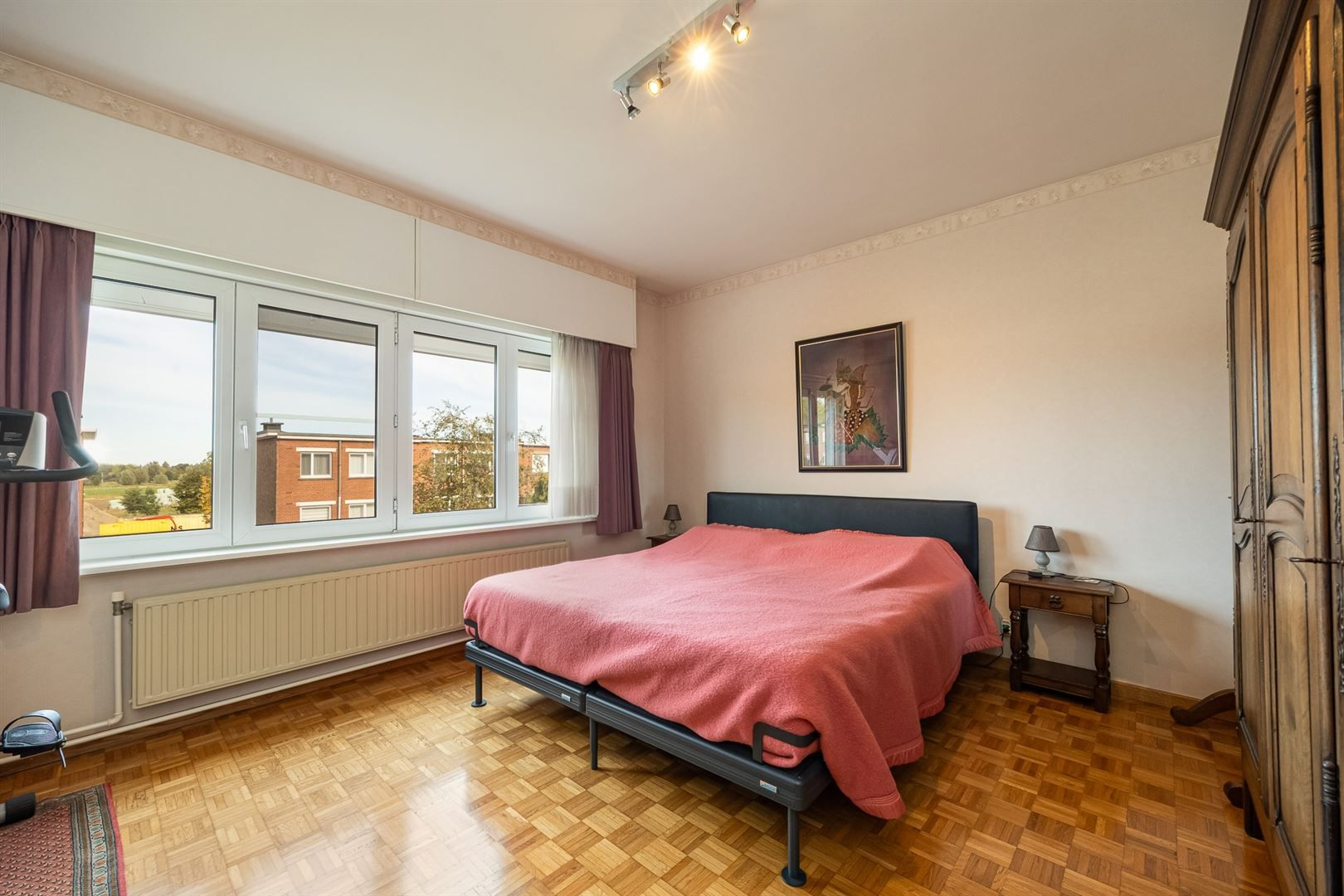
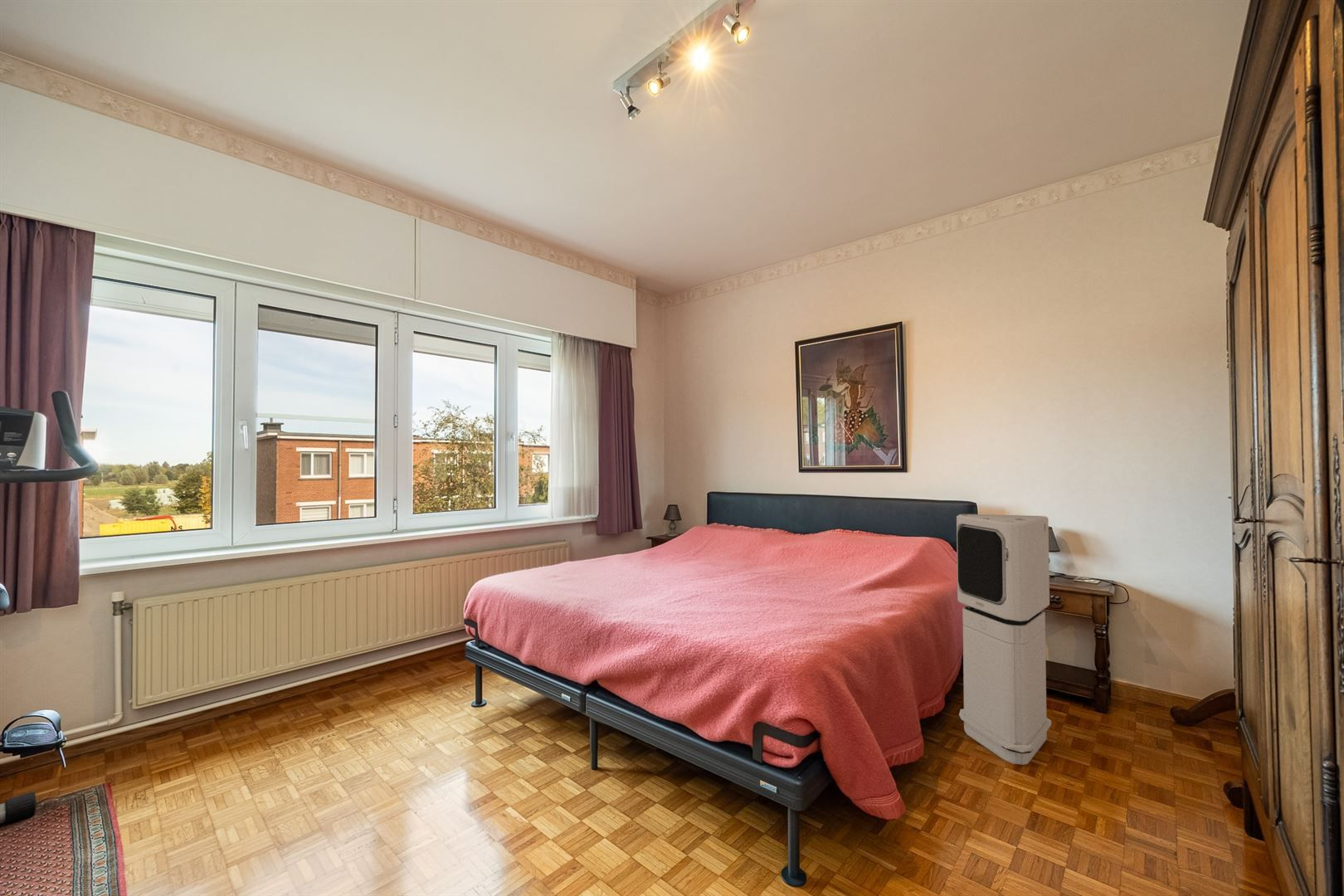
+ air purifier [956,514,1052,766]
